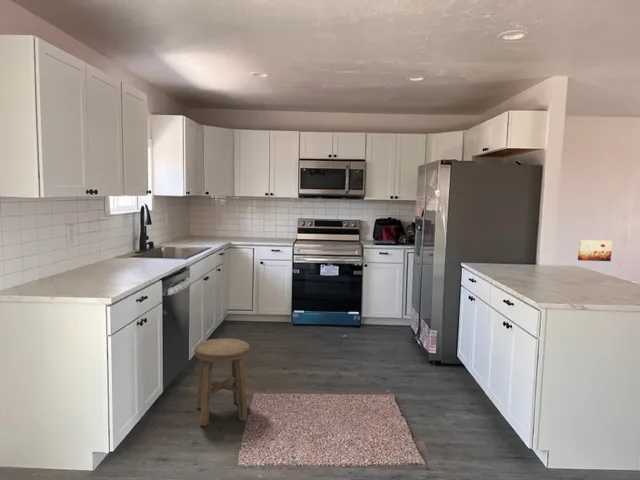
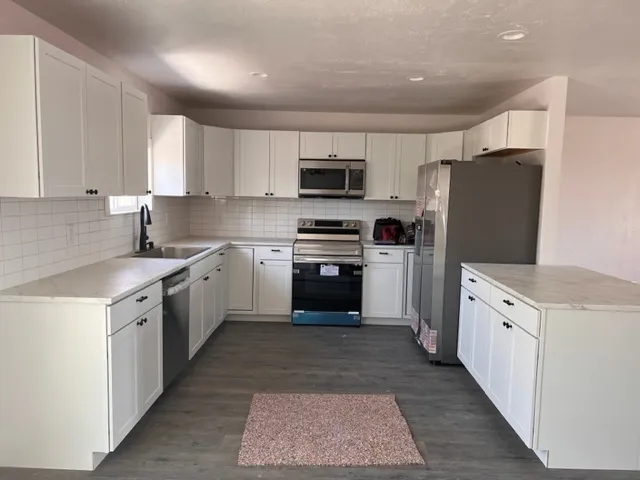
- wall art [577,239,613,262]
- stool [193,337,250,427]
